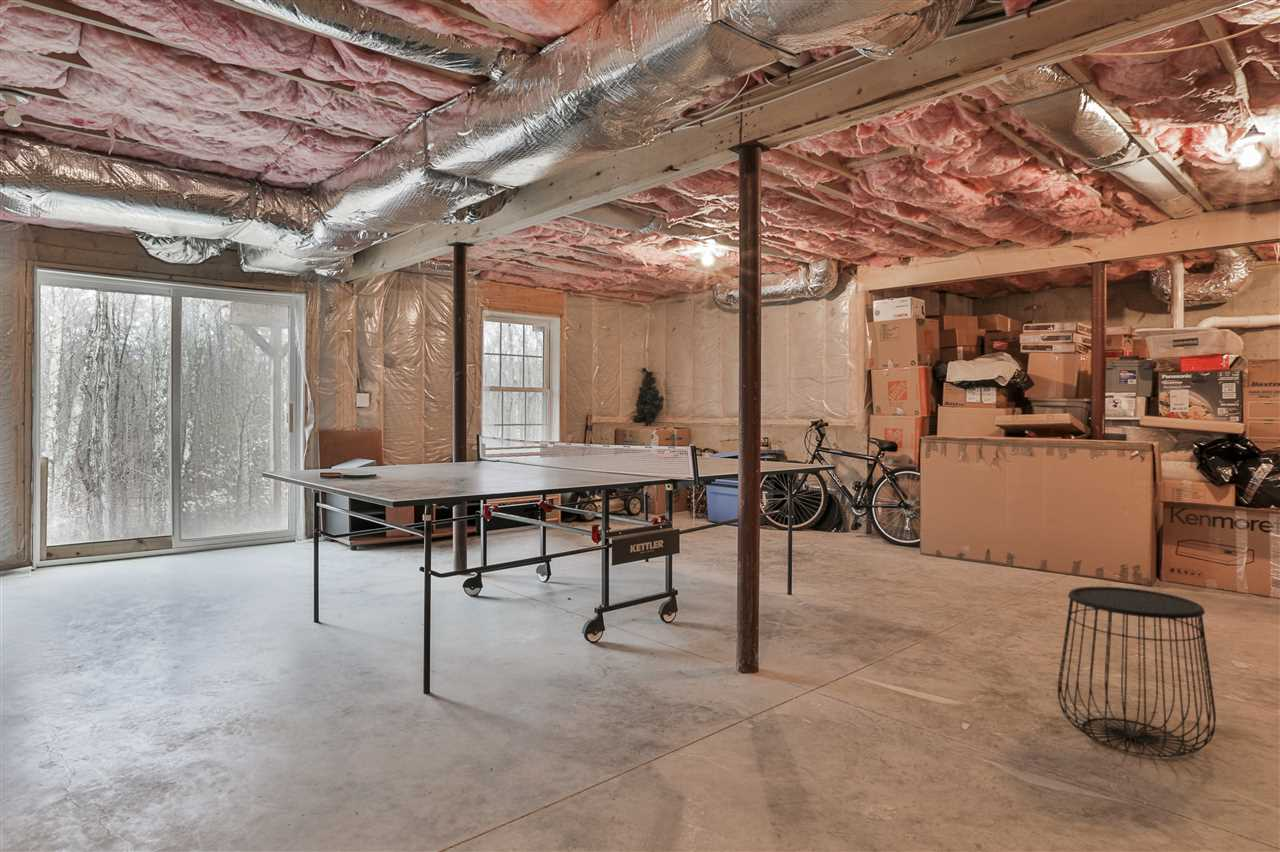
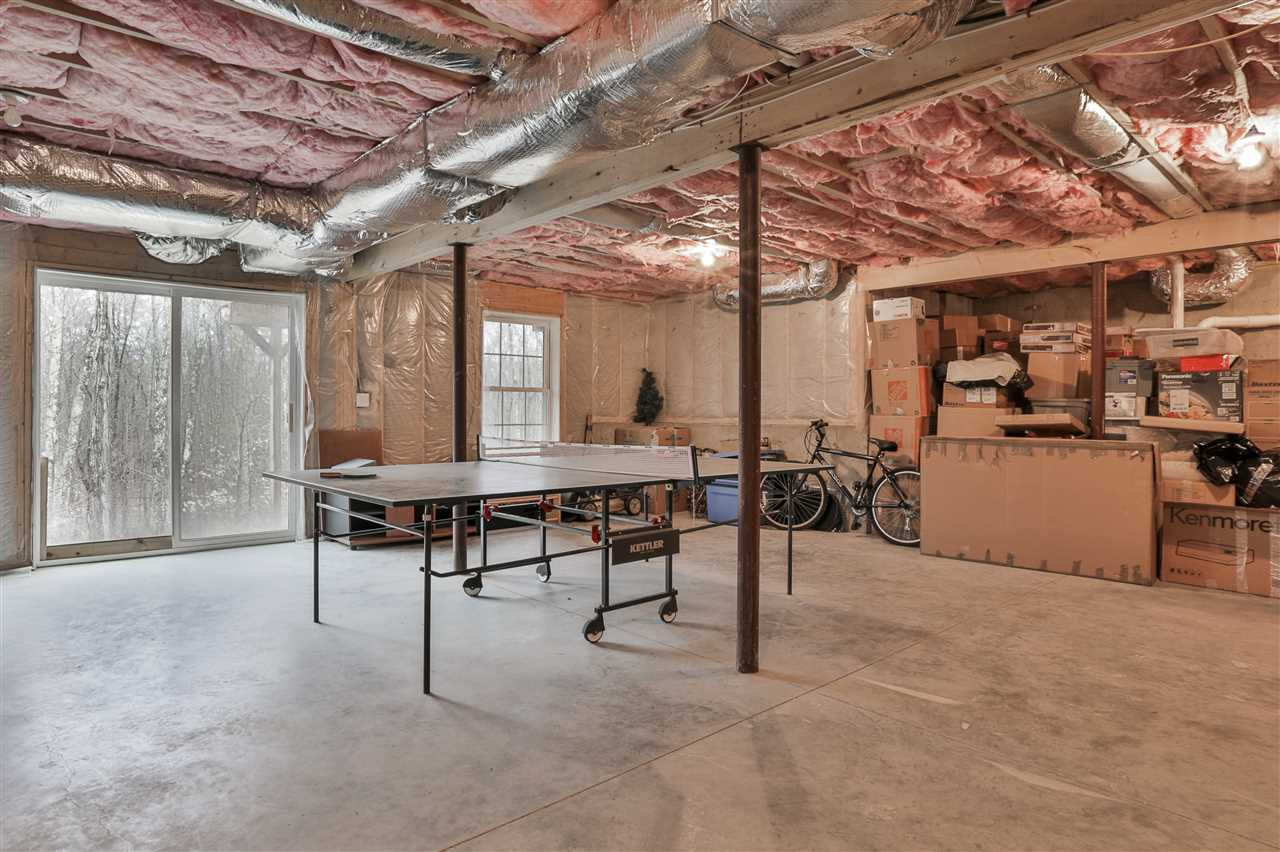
- side table [1057,586,1217,758]
